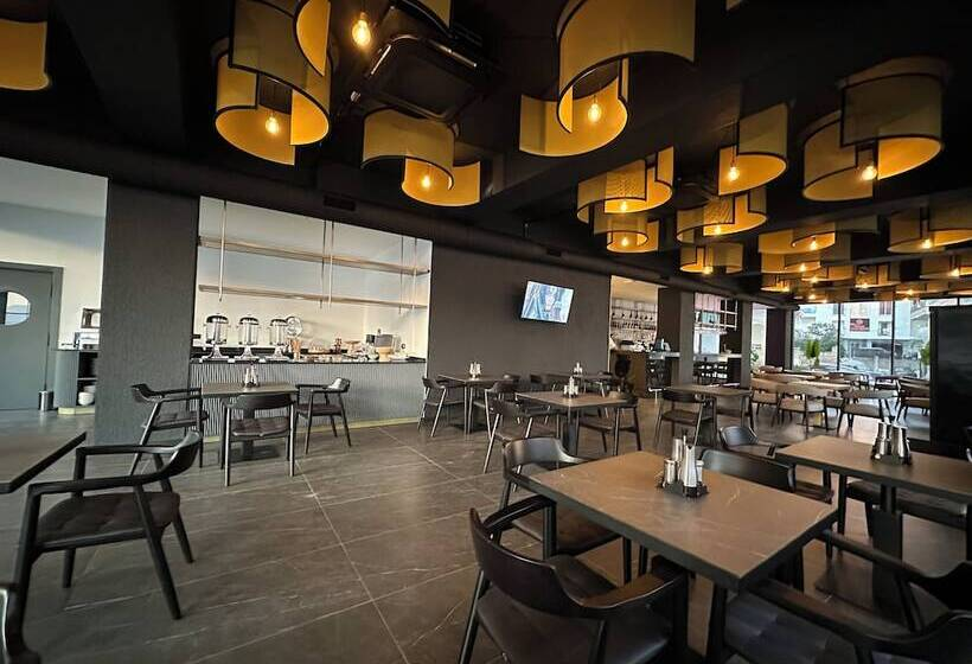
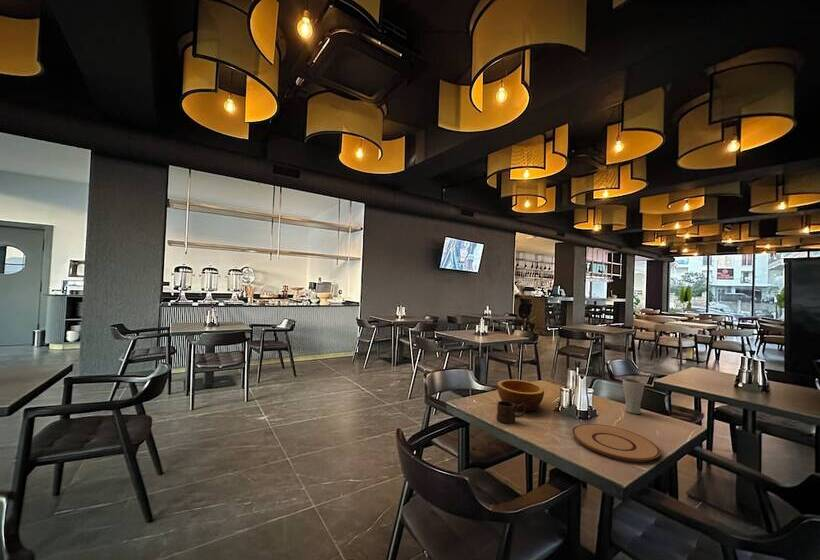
+ plate [571,423,661,463]
+ mug [495,400,526,425]
+ bowl [496,379,545,412]
+ drinking glass [622,378,645,415]
